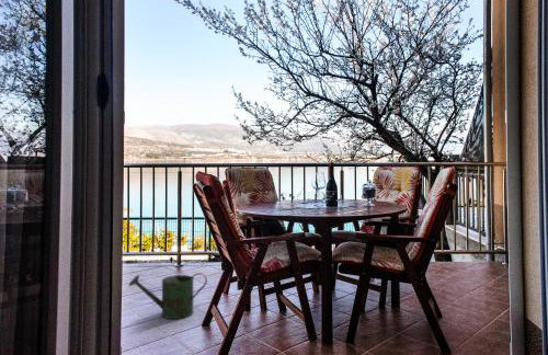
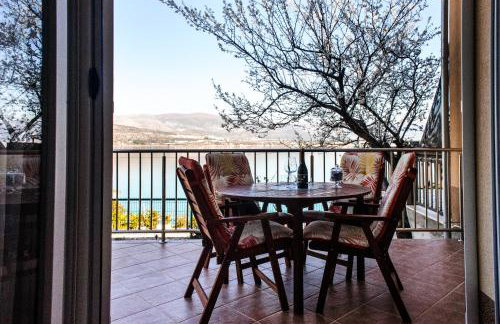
- watering can [127,272,208,320]
